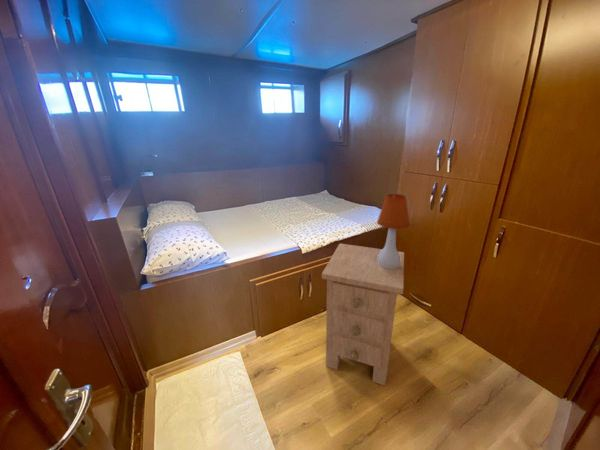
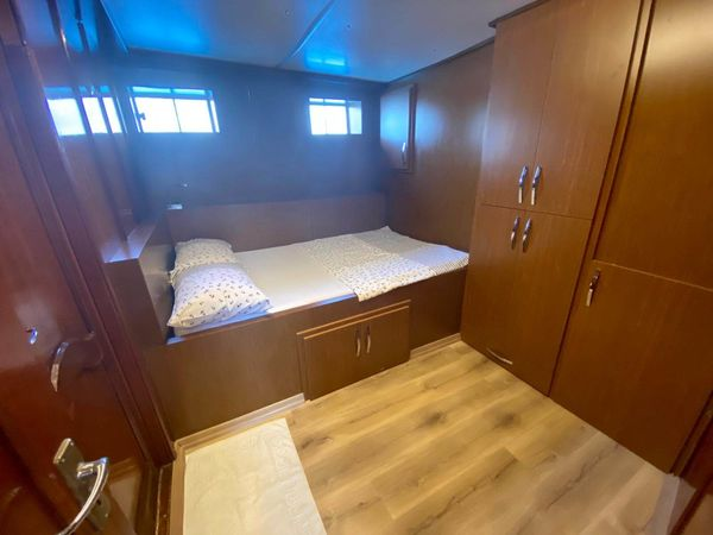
- table lamp [376,193,411,270]
- nightstand [321,243,405,387]
